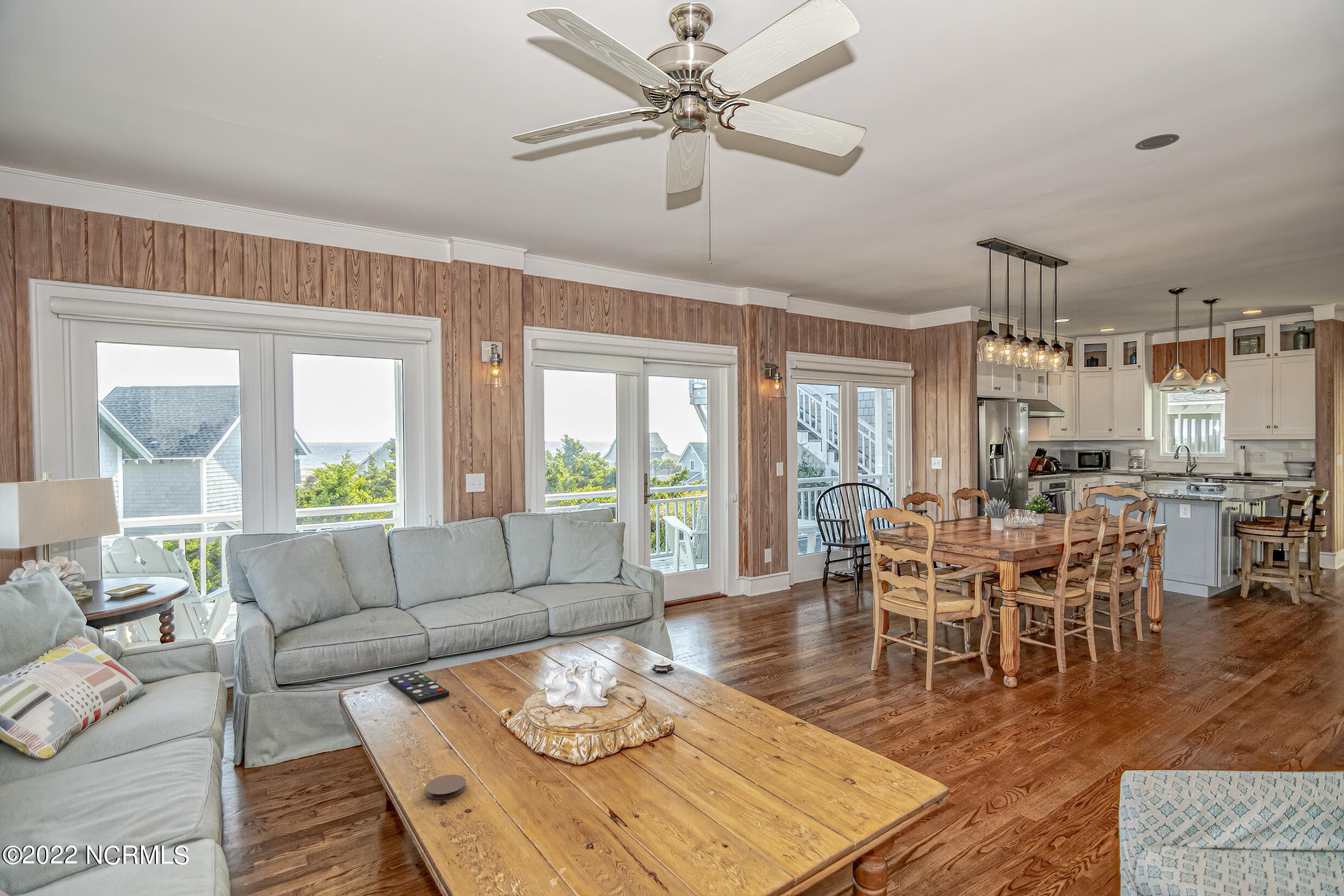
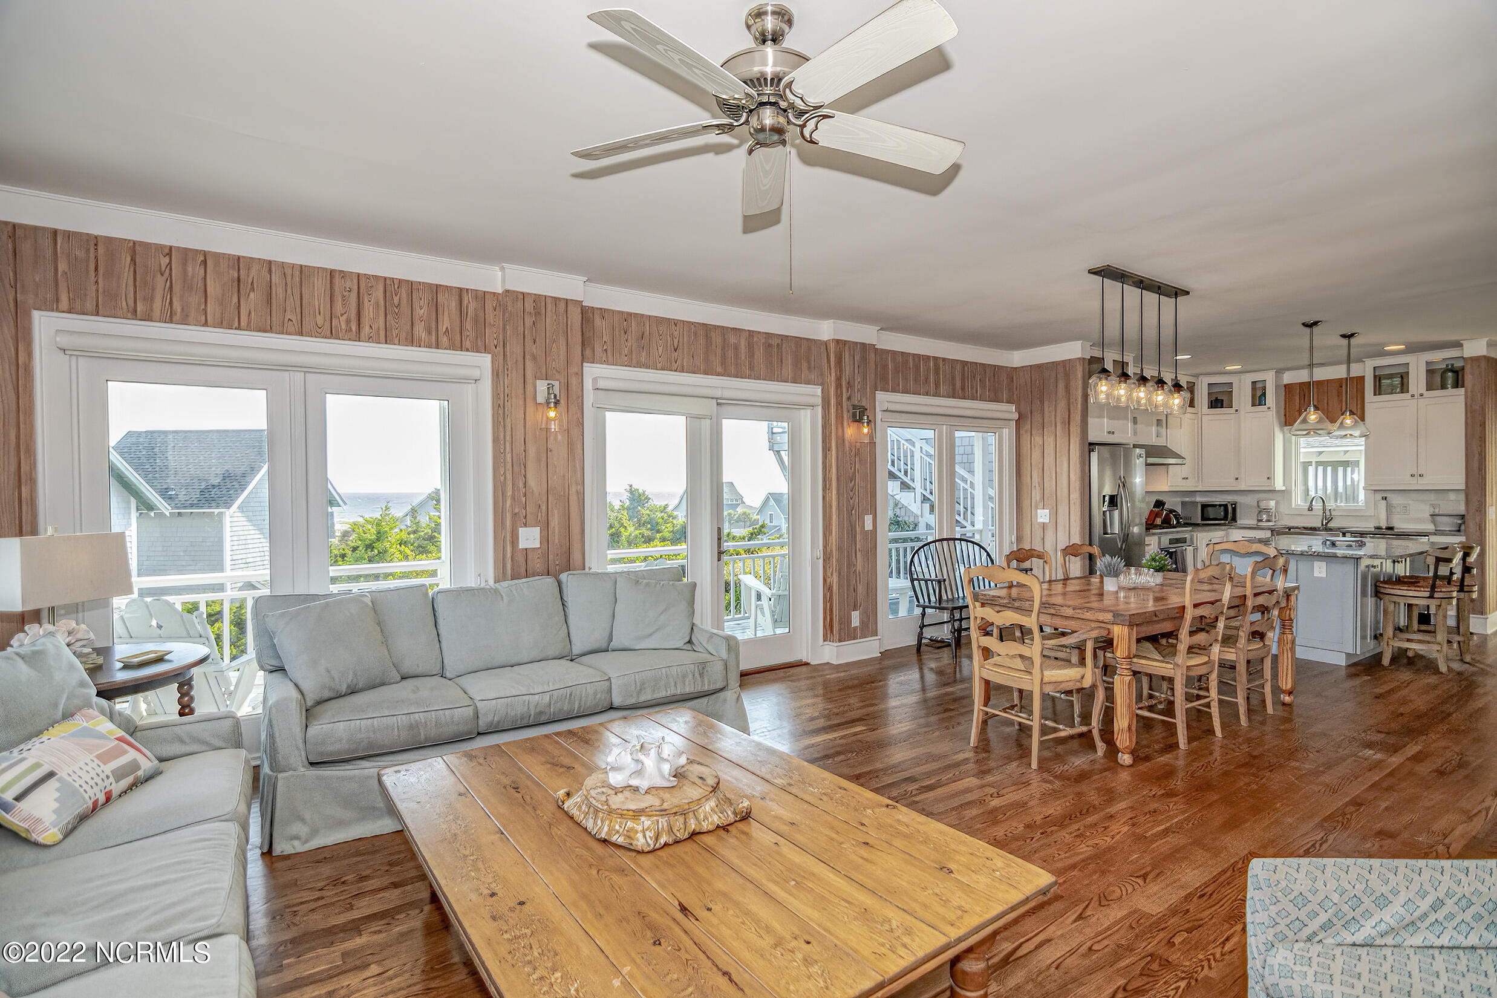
- recessed light [1134,134,1180,150]
- remote control [388,670,450,704]
- coaster [425,774,466,800]
- architectural model [649,658,676,673]
